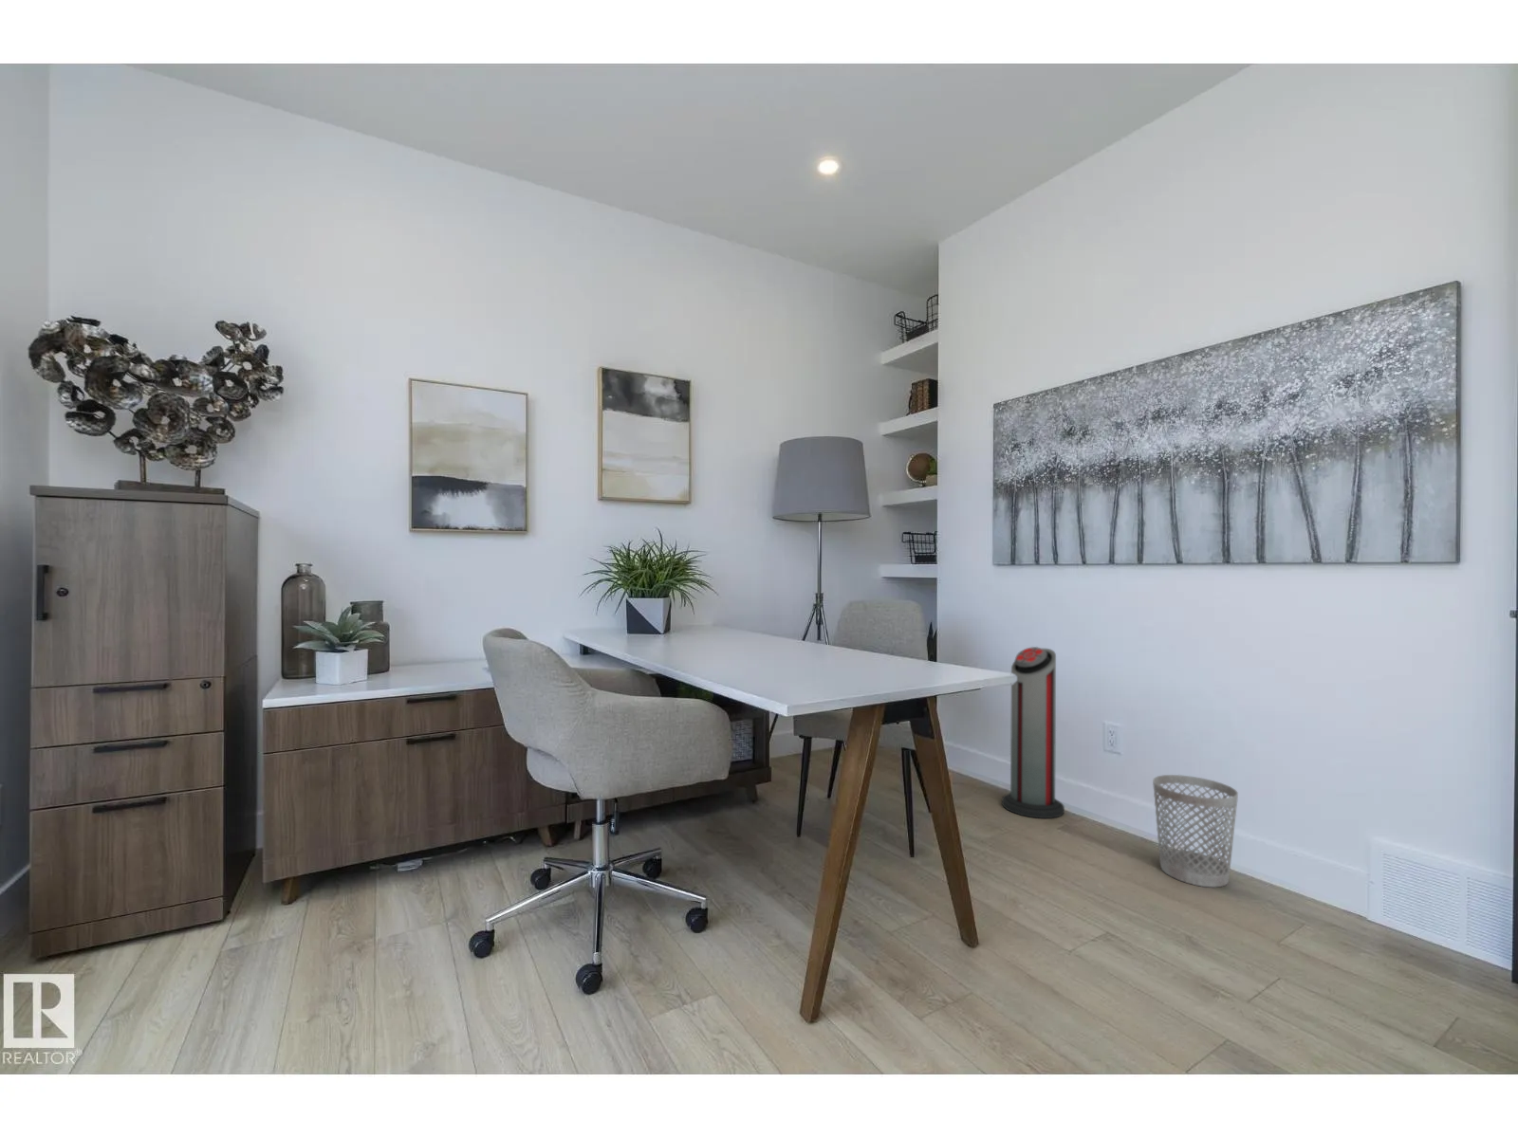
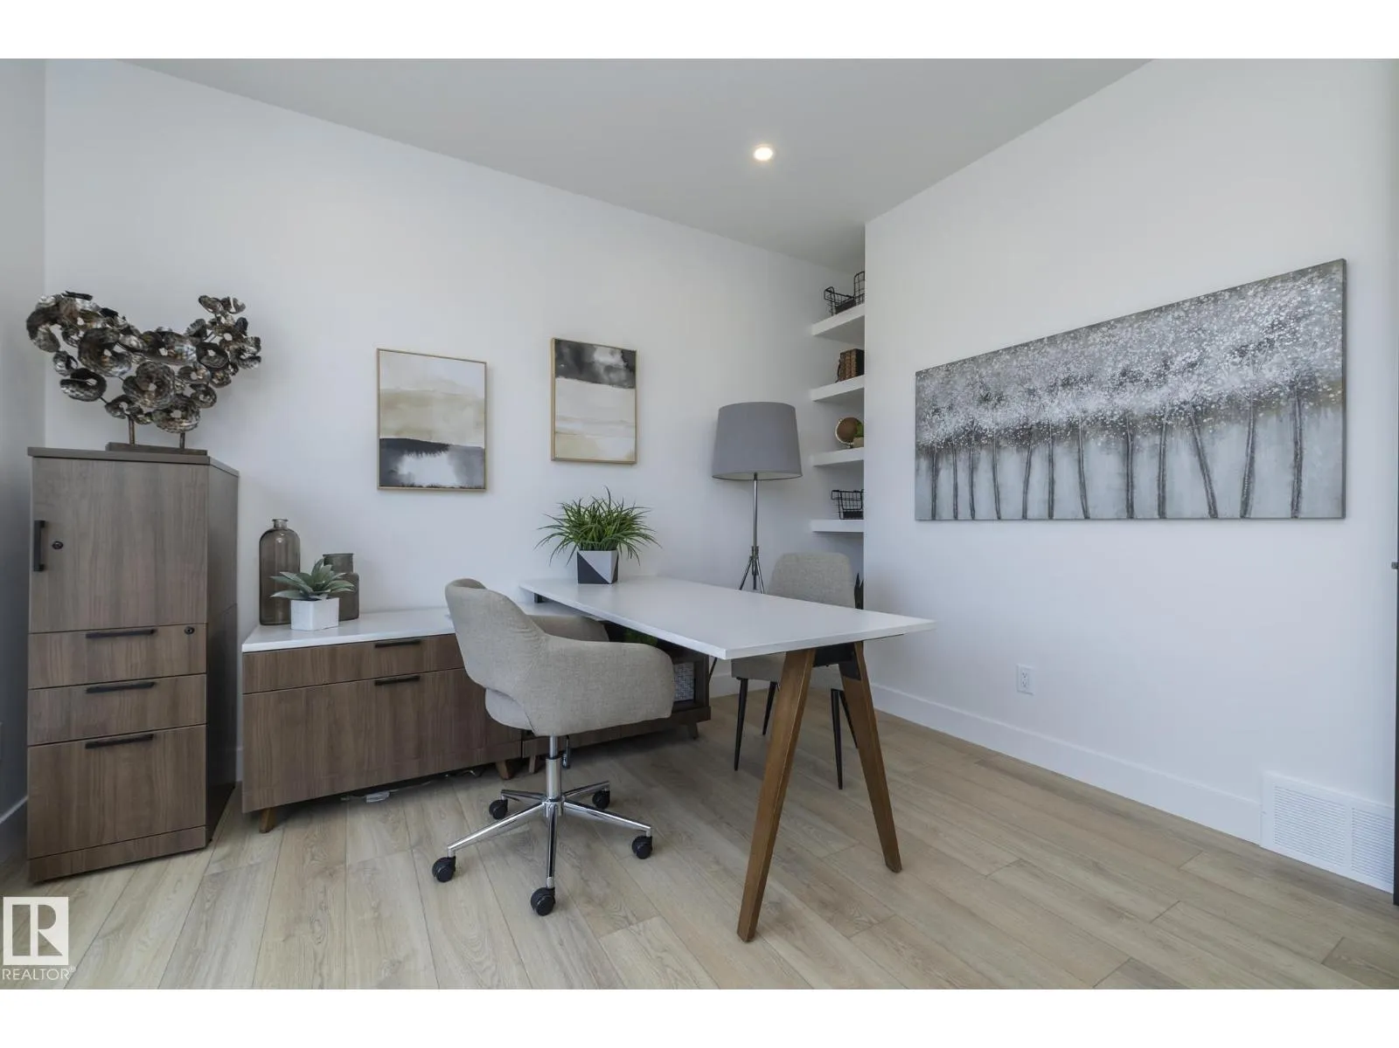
- wastebasket [1152,773,1240,888]
- air purifier [1000,646,1065,819]
